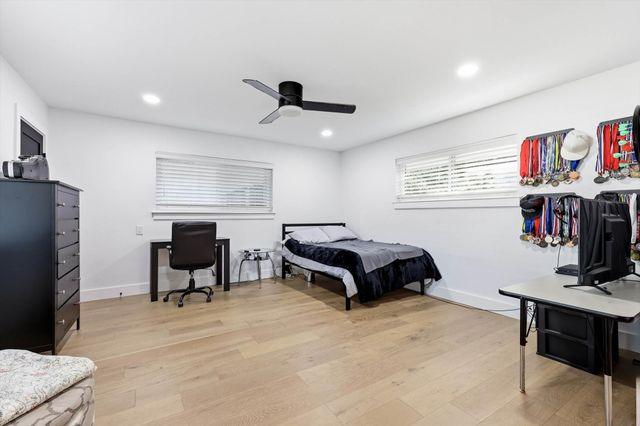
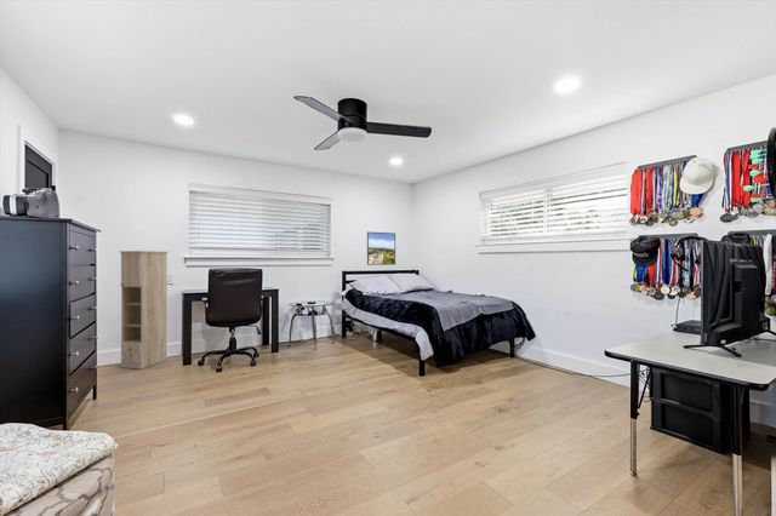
+ storage cabinet [118,250,169,371]
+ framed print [366,231,396,266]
